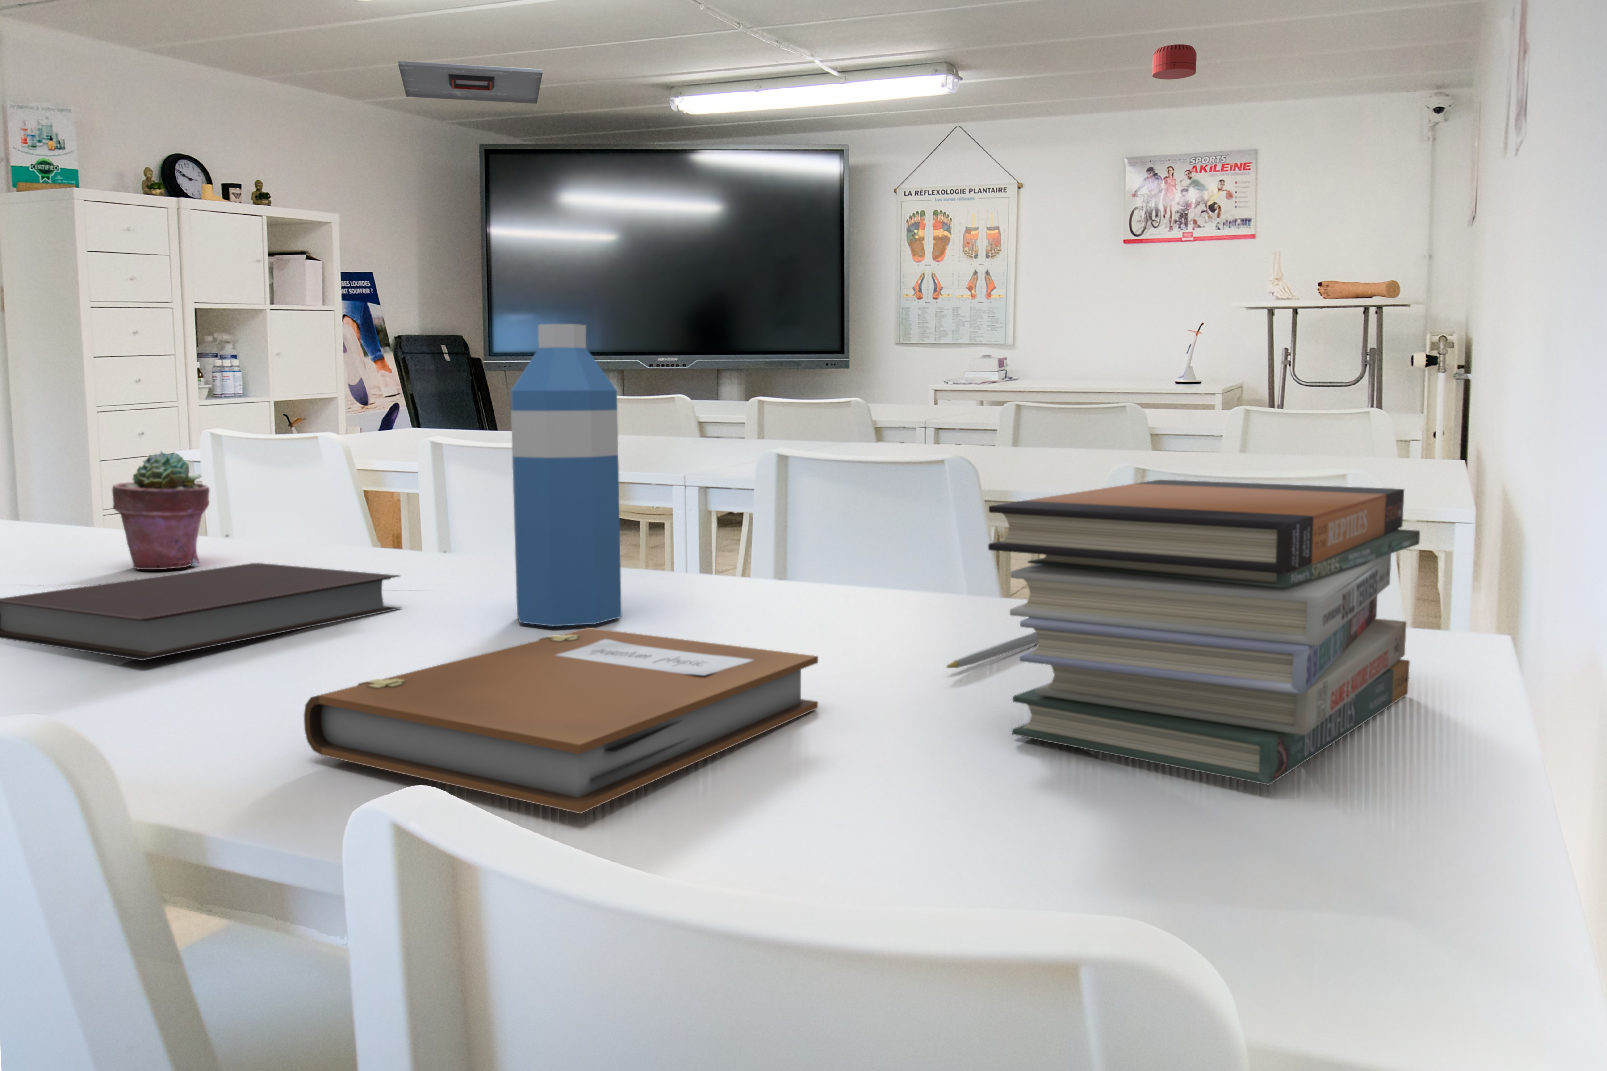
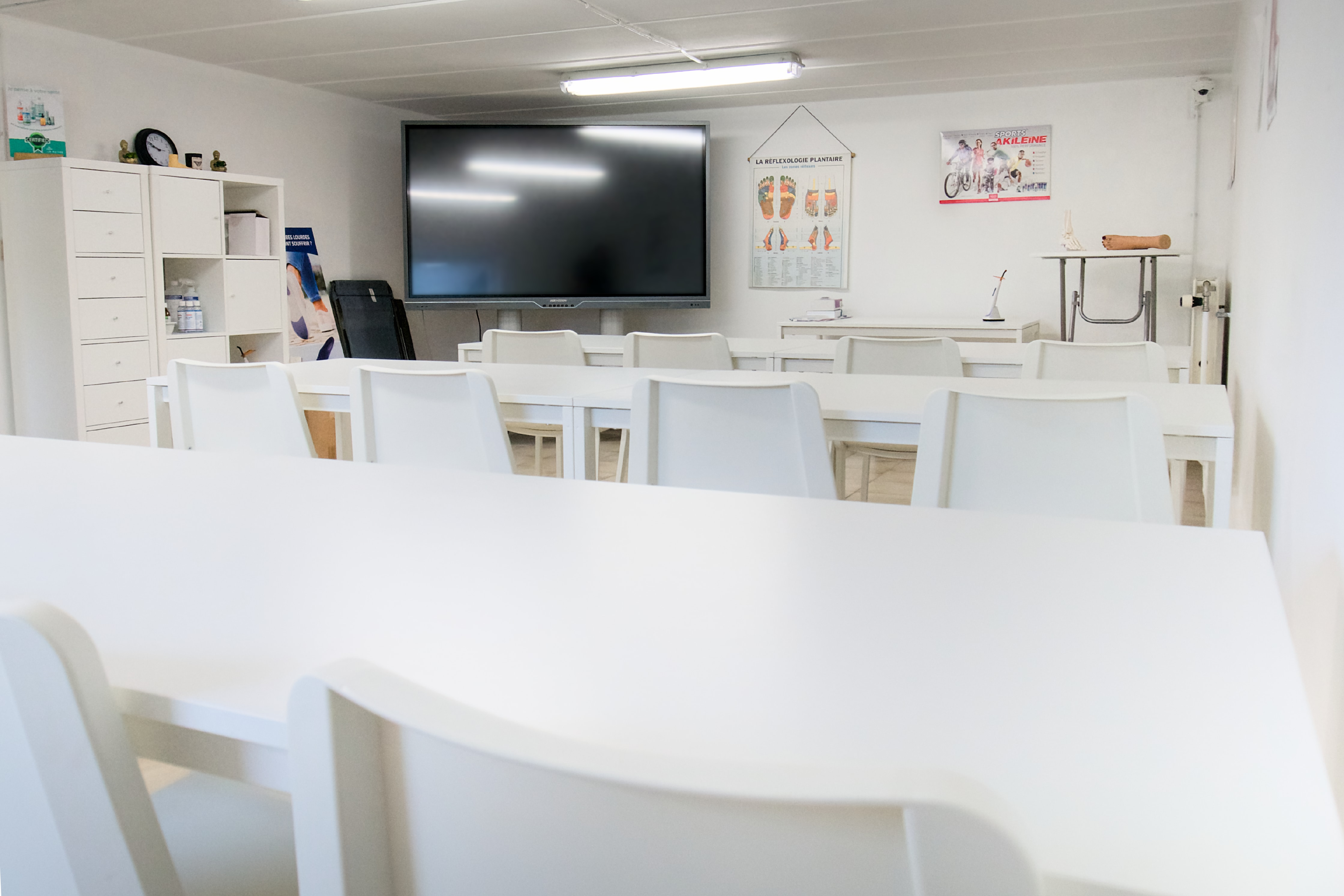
- ceiling vent [398,61,543,104]
- smoke detector [1151,44,1197,80]
- notebook [0,563,402,661]
- pen [946,631,1039,668]
- potted succulent [112,451,210,570]
- notebook [304,628,819,814]
- book stack [988,479,1420,785]
- water bottle [511,324,622,626]
